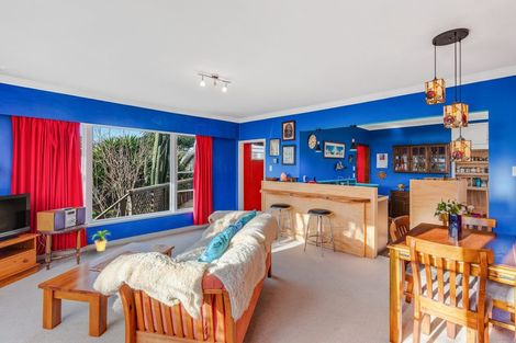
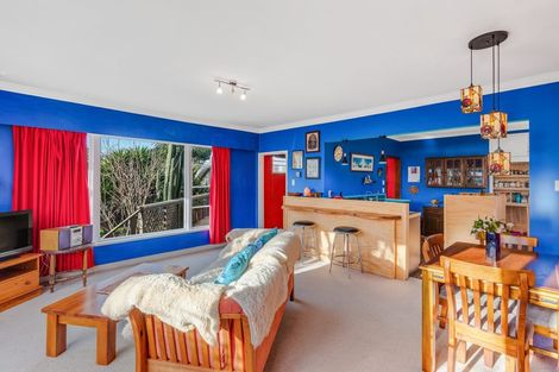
- potted plant [89,229,112,252]
